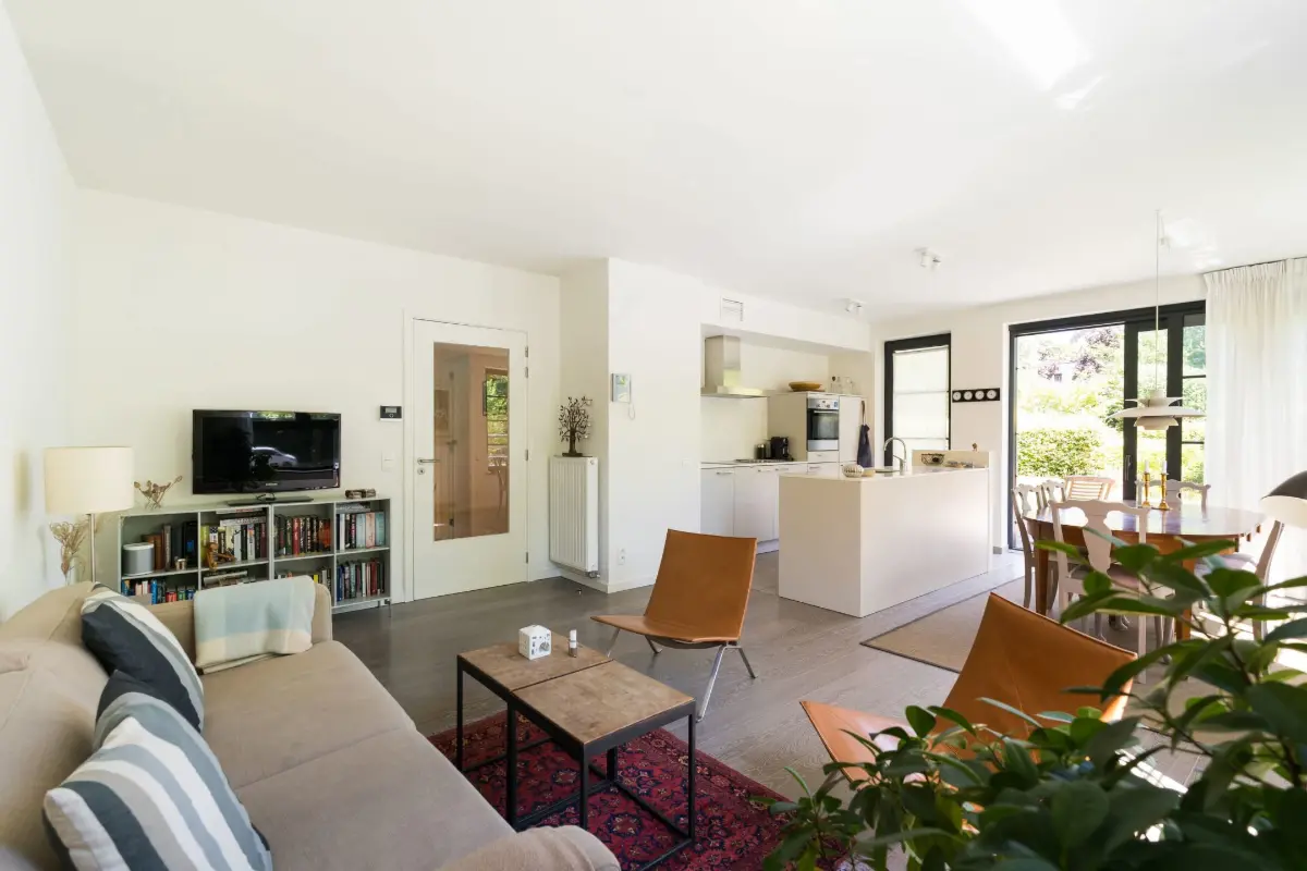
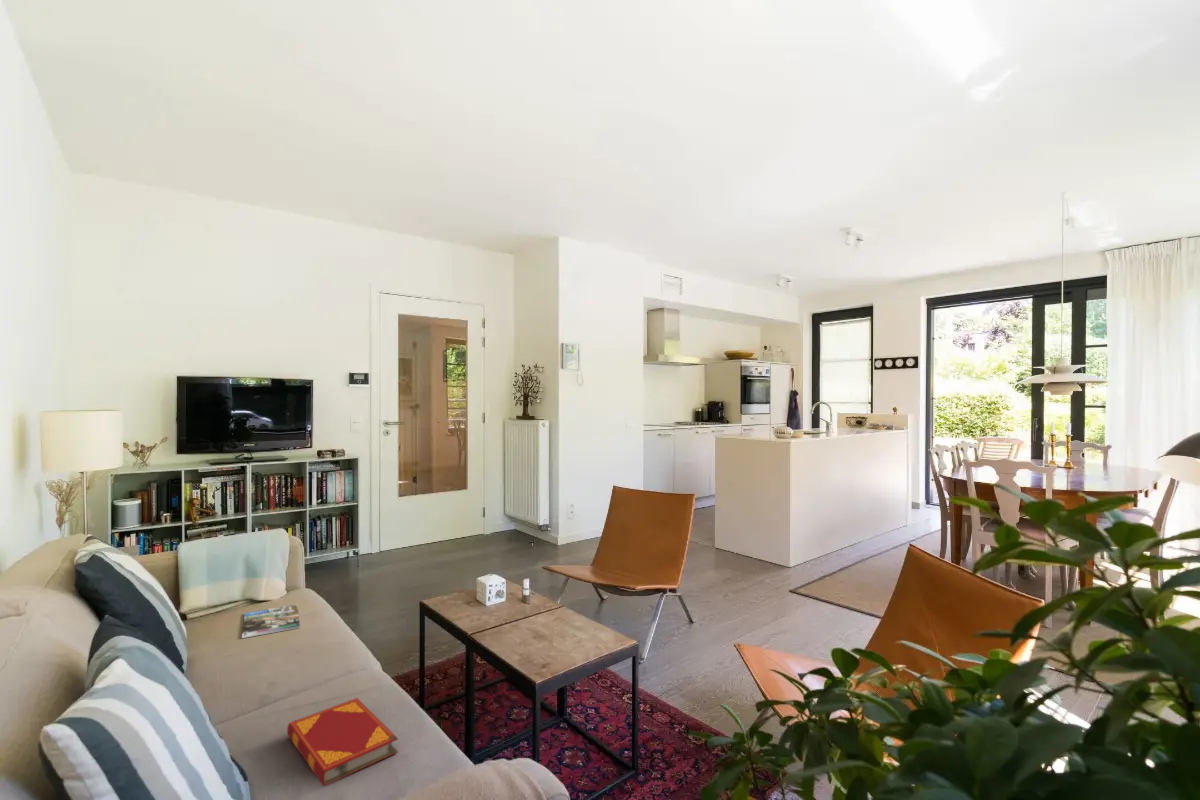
+ hardback book [286,697,399,787]
+ magazine [241,603,301,639]
